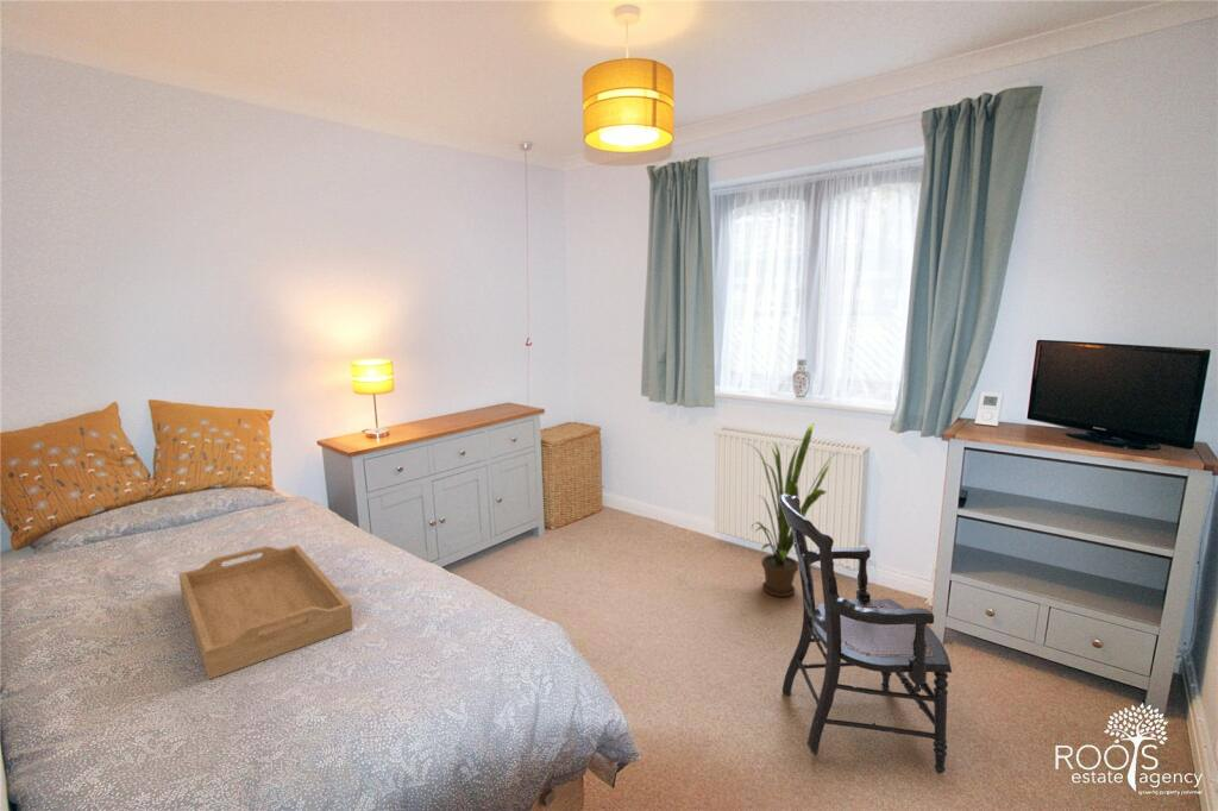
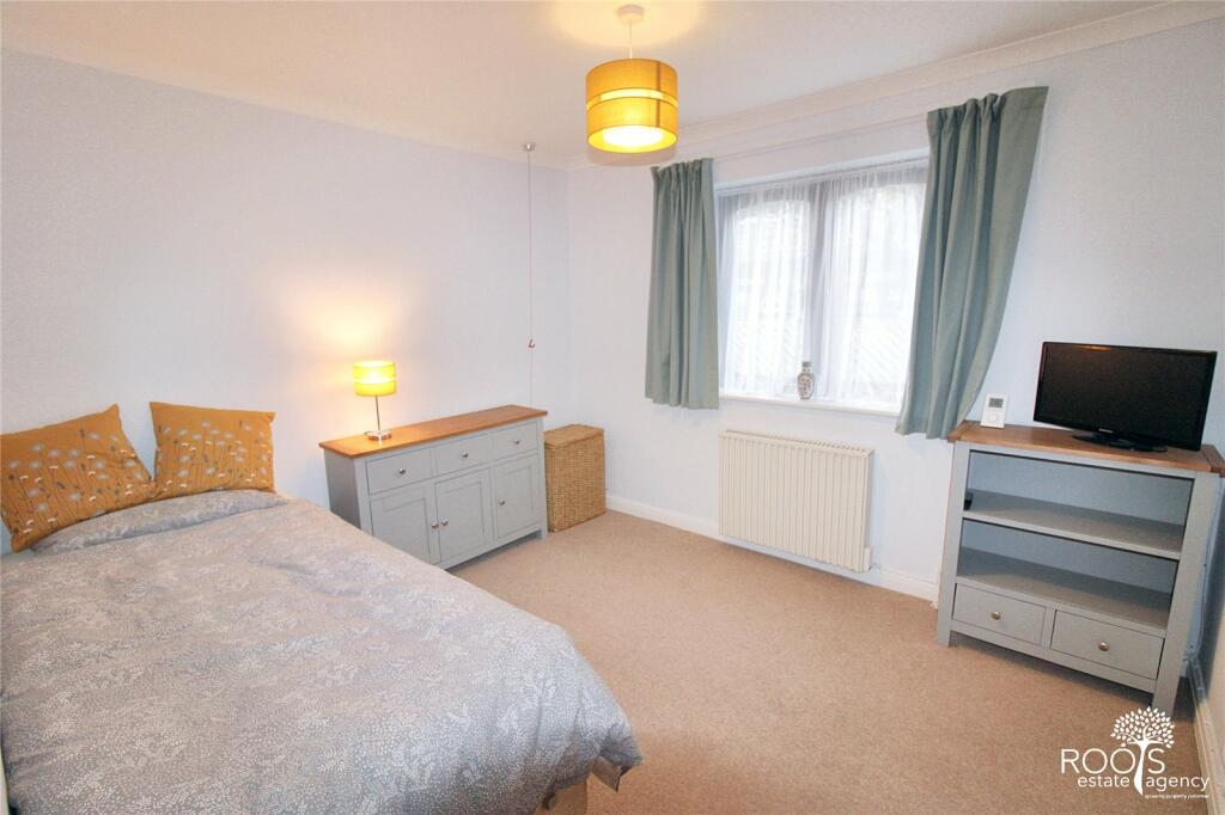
- armchair [779,492,953,774]
- serving tray [178,543,354,680]
- house plant [746,422,839,598]
